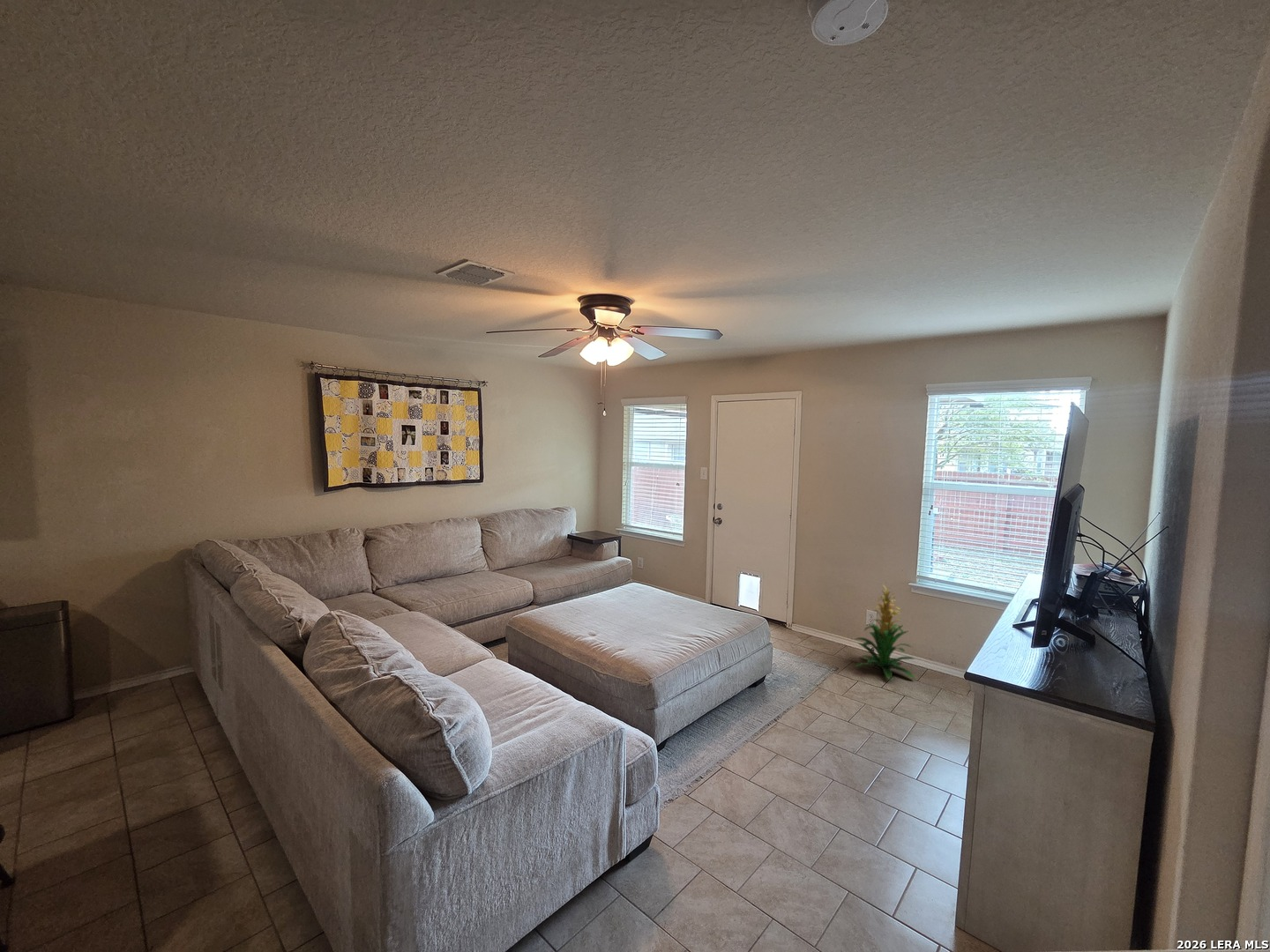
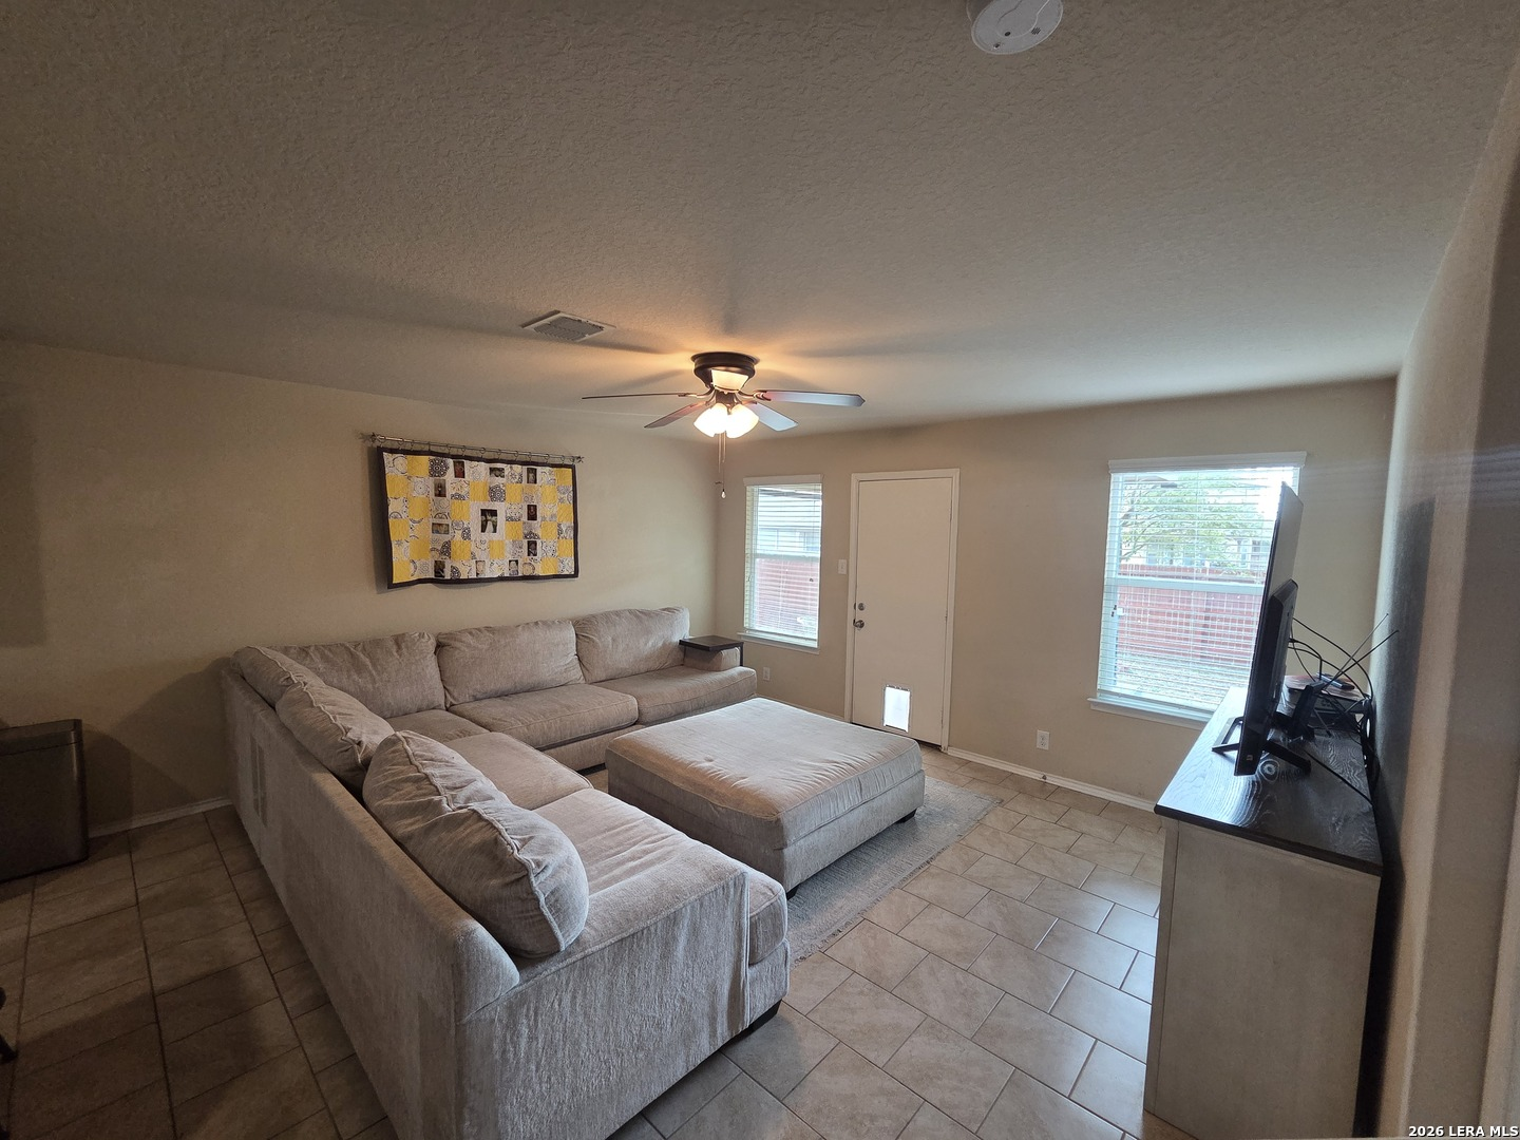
- indoor plant [853,583,916,681]
